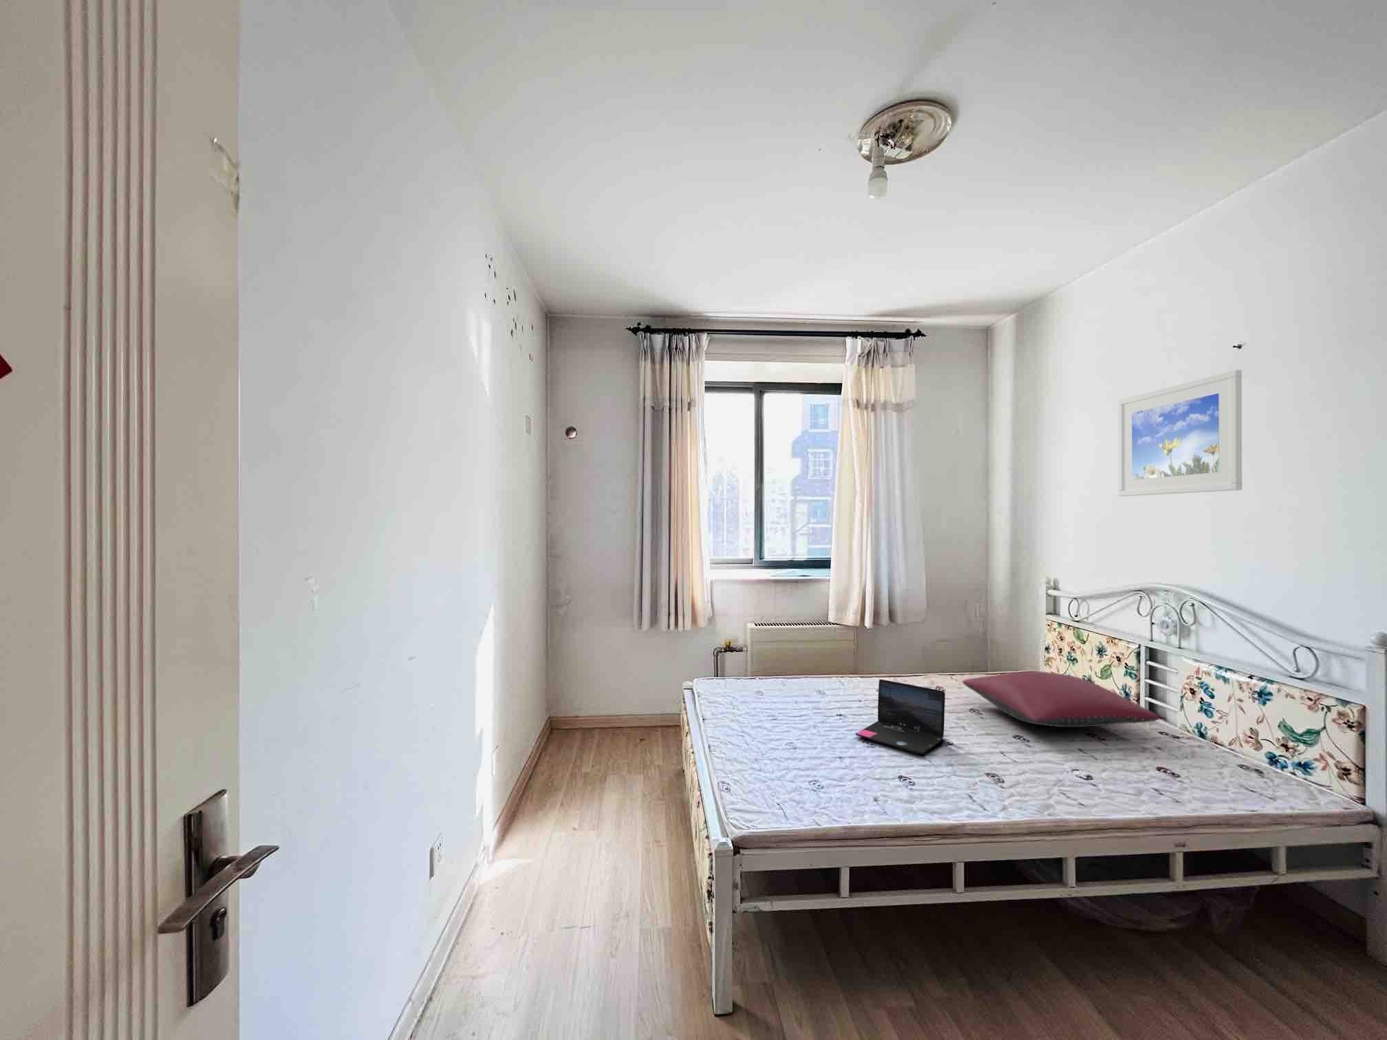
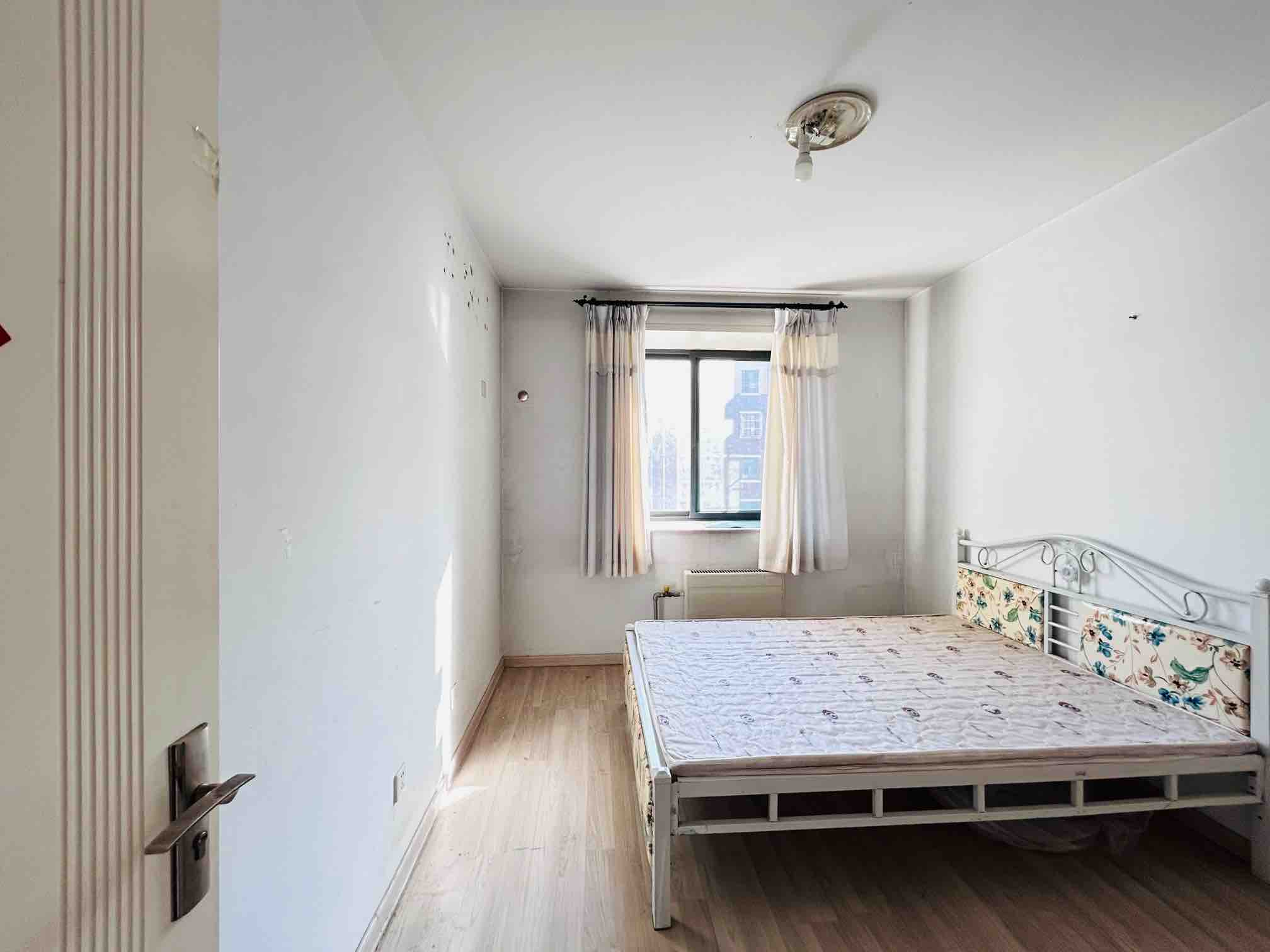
- laptop [854,678,946,755]
- pillow [961,671,1161,728]
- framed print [1117,369,1243,497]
